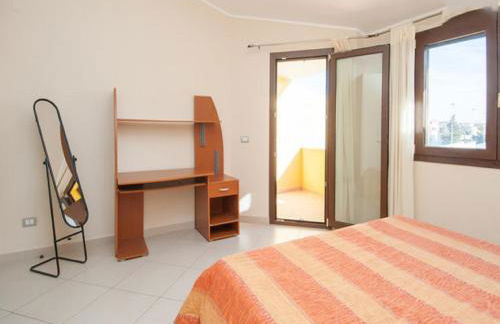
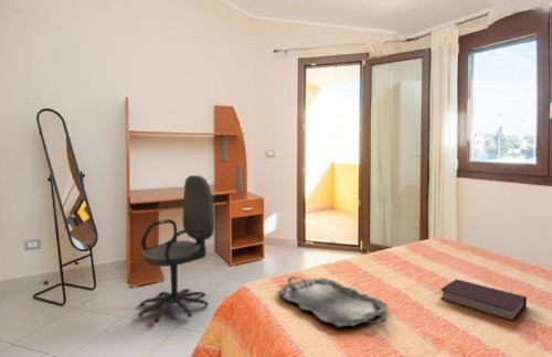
+ book [439,278,528,323]
+ office chair [137,174,215,324]
+ serving tray [276,275,389,328]
